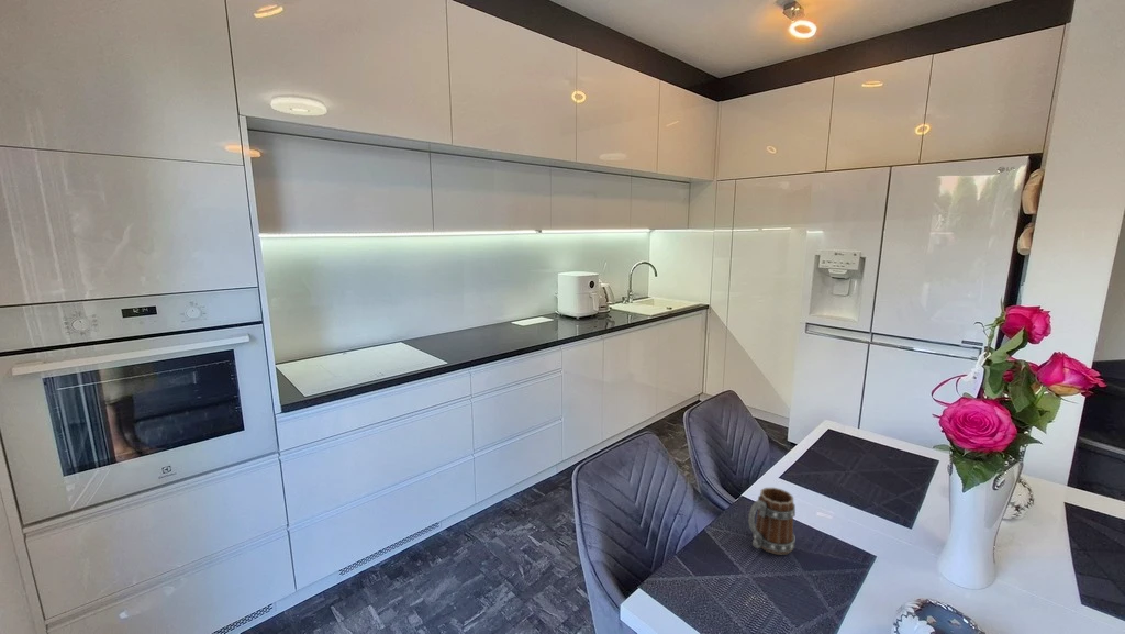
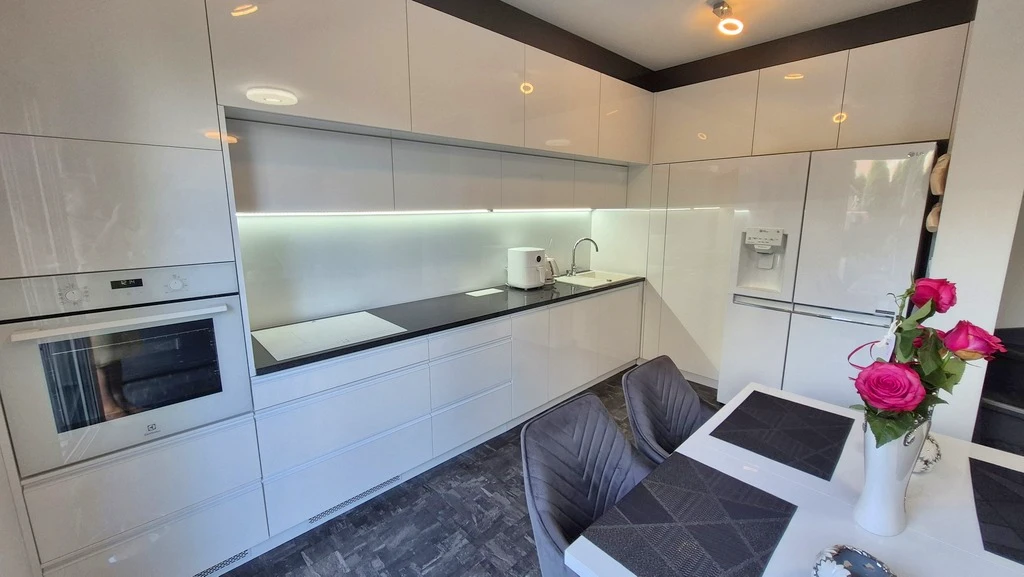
- mug [747,487,797,556]
